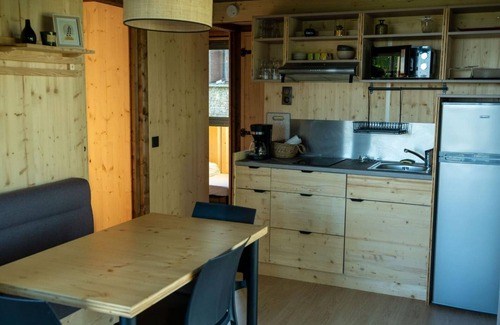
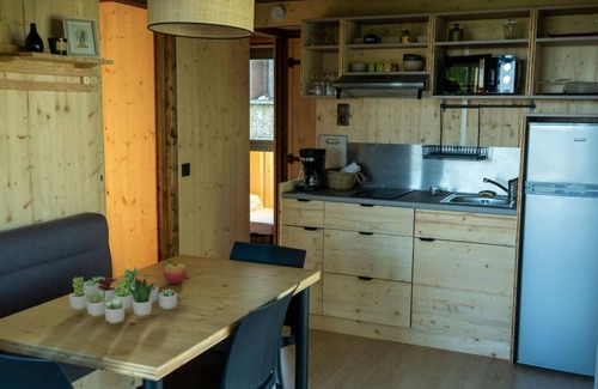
+ succulent plant [68,266,185,324]
+ fruit [163,259,188,285]
